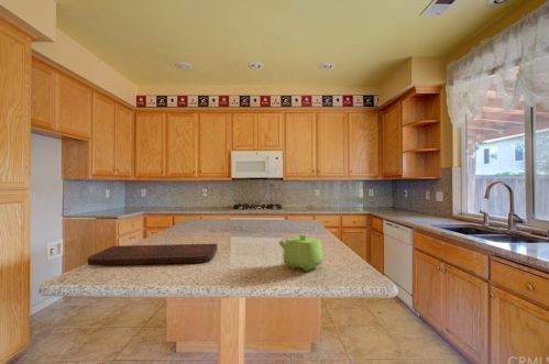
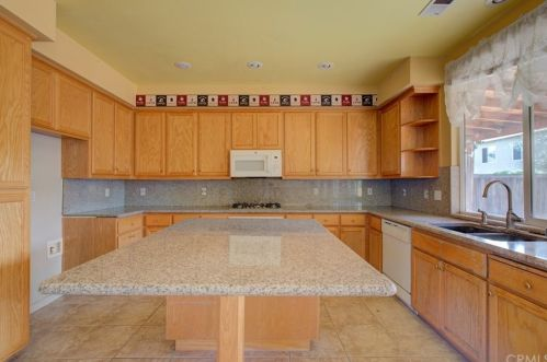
- cutting board [87,243,218,266]
- teapot [277,233,323,272]
